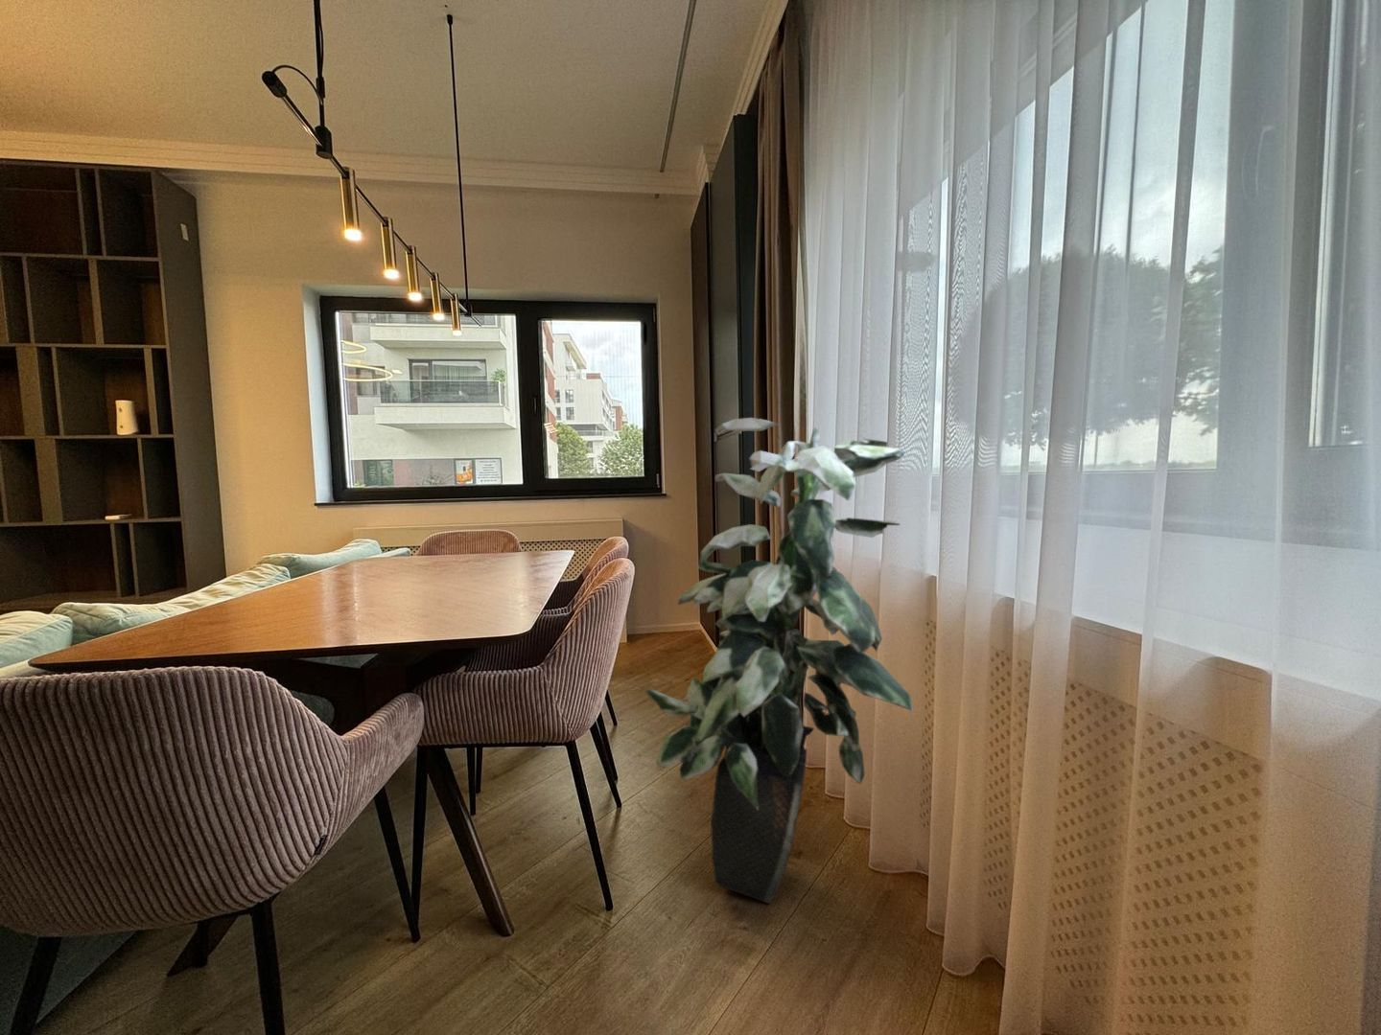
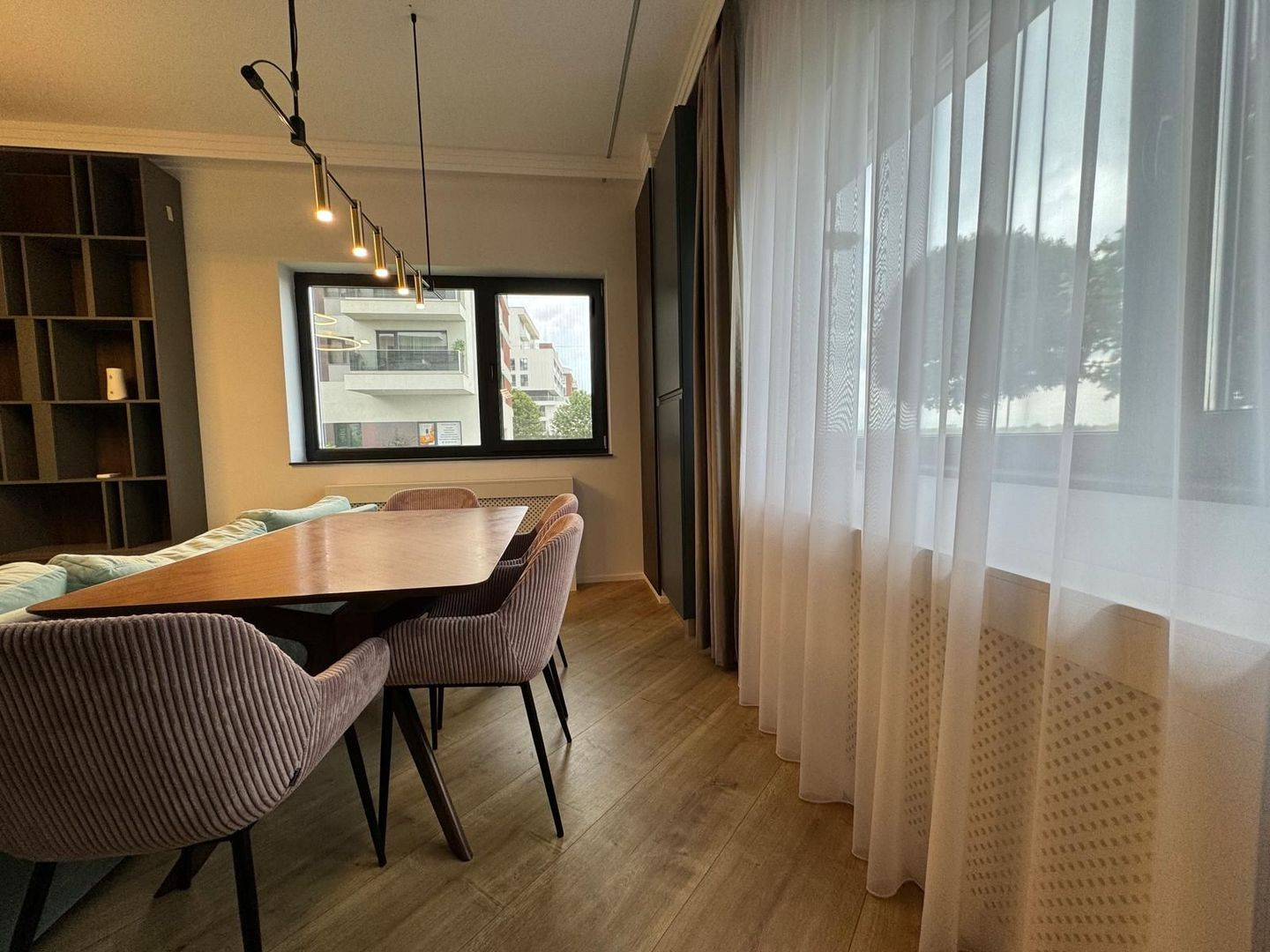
- indoor plant [644,416,913,905]
